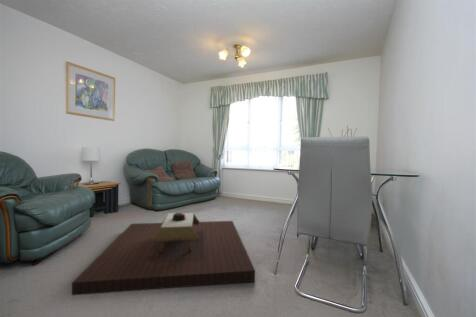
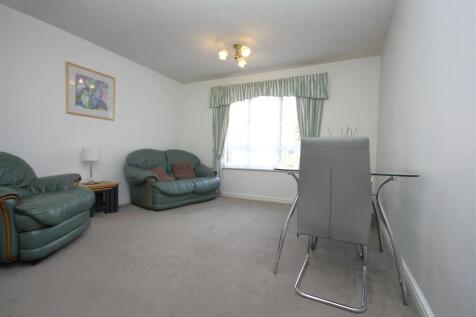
- coffee table [71,212,256,296]
